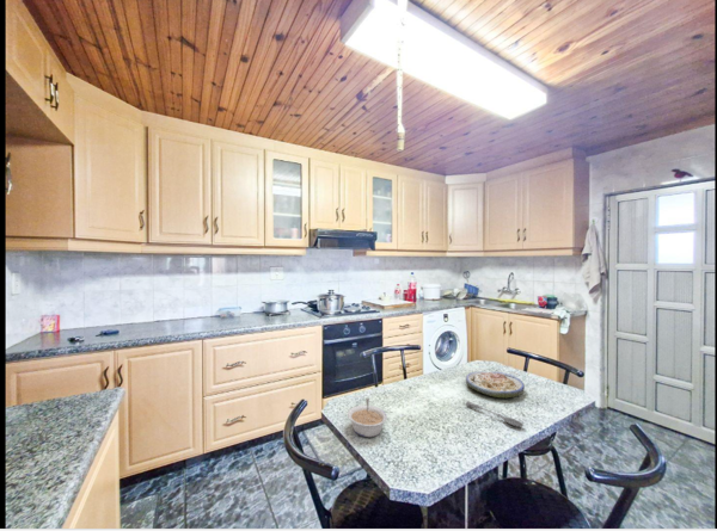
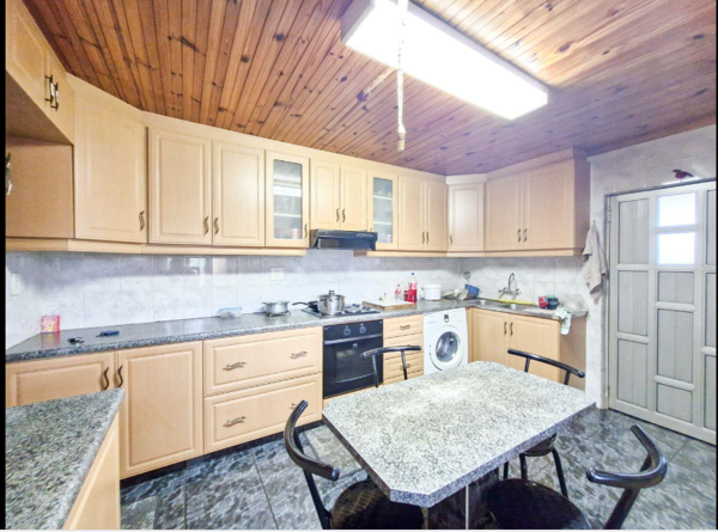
- soupspoon [465,400,525,428]
- soup [465,371,526,399]
- legume [347,397,388,438]
